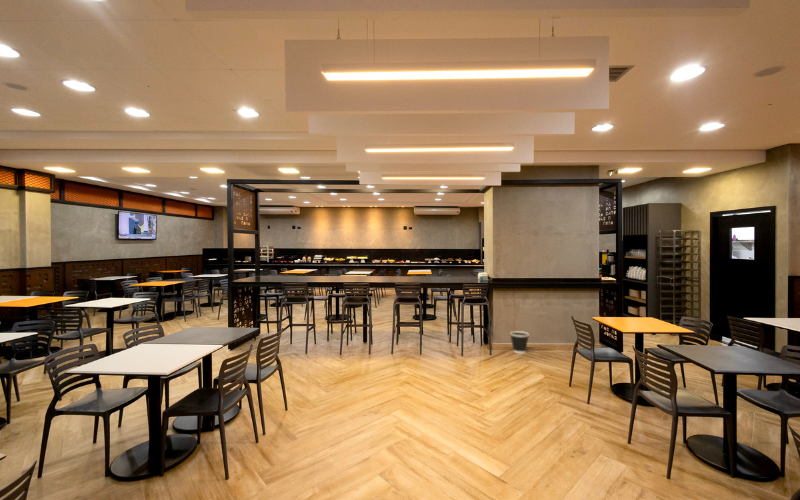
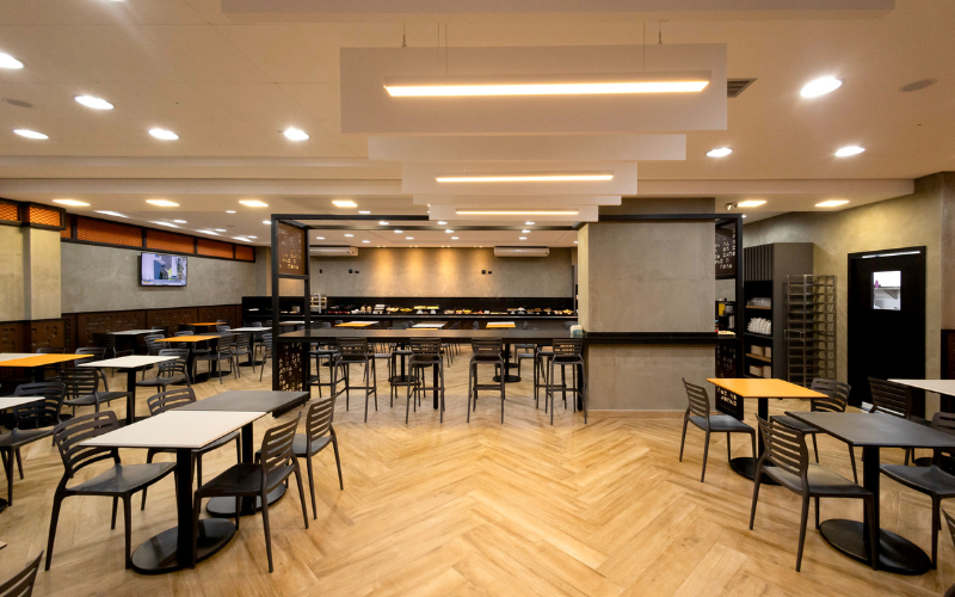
- wastebasket [509,330,530,354]
